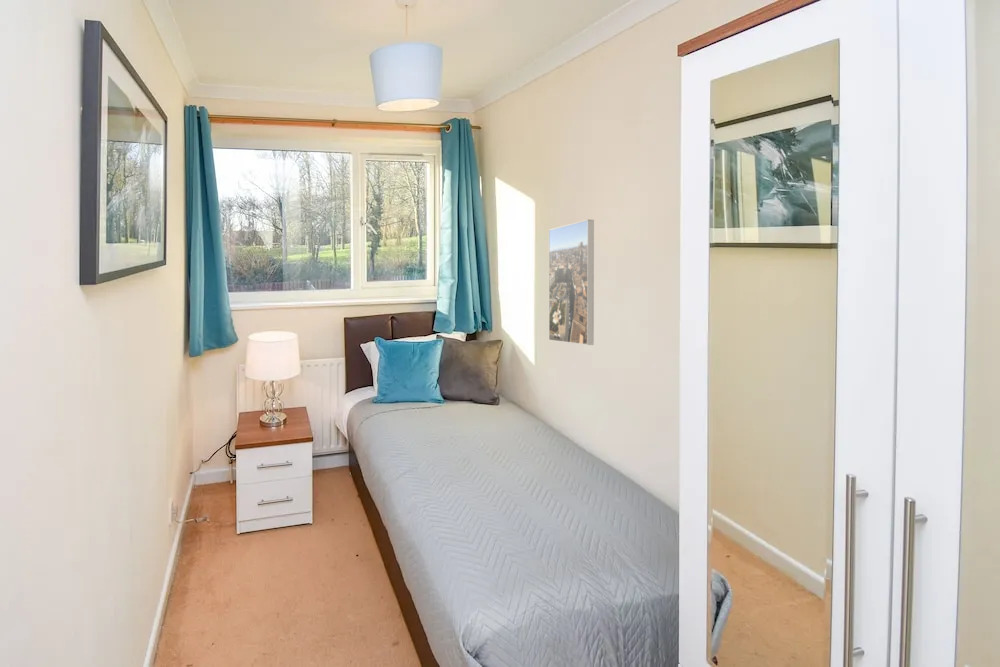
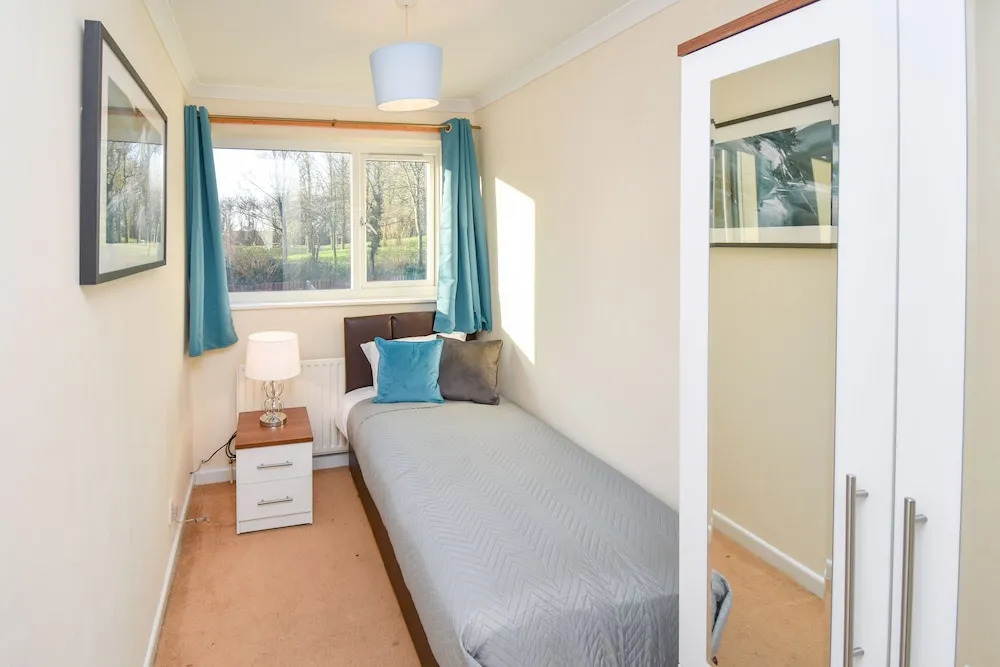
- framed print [548,219,595,346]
